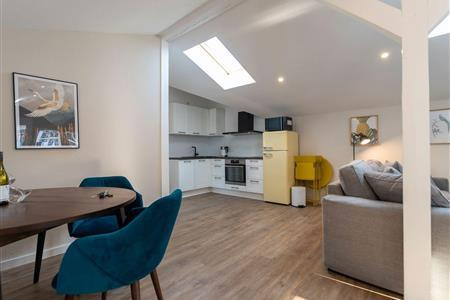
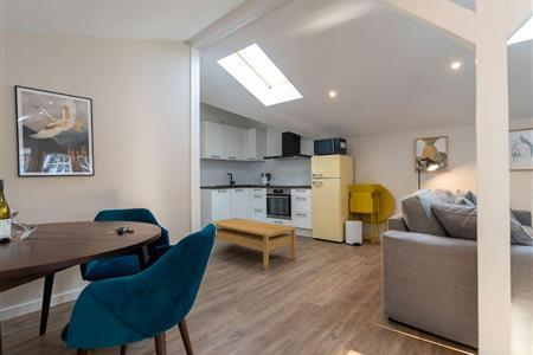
+ coffee table [206,217,297,271]
